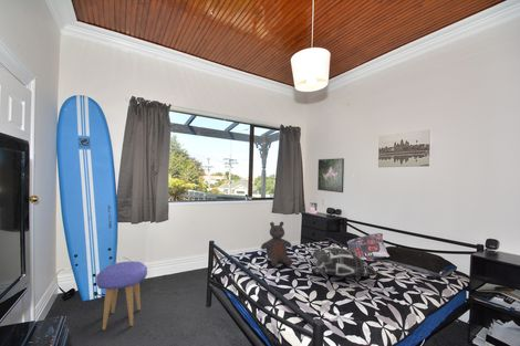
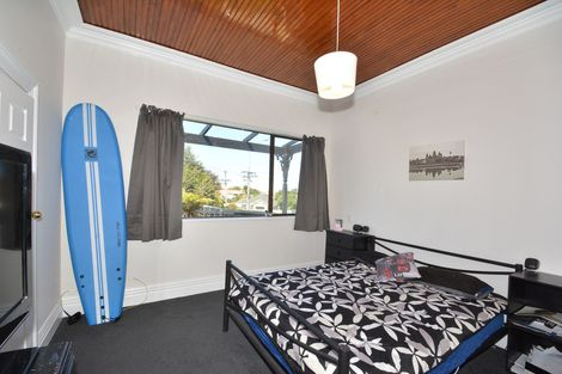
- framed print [316,157,345,193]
- stool [95,260,148,331]
- teddy bear [260,221,293,268]
- decorative pillow [309,248,378,279]
